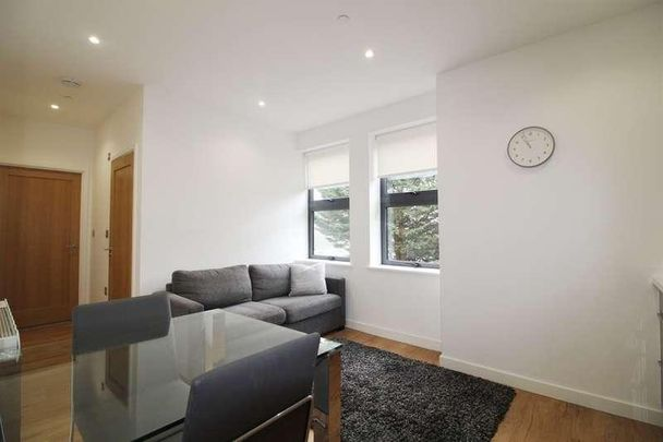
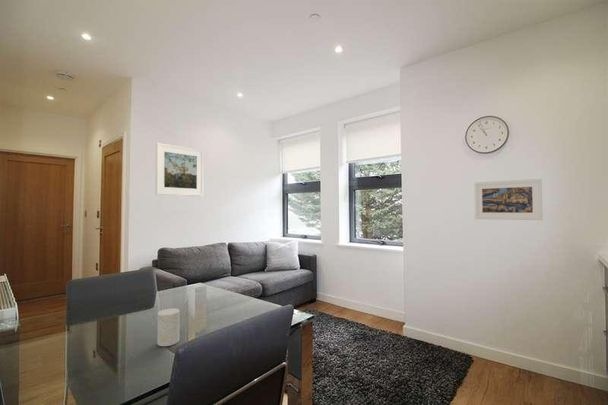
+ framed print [155,142,204,197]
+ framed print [473,178,544,221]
+ cup [156,307,181,347]
